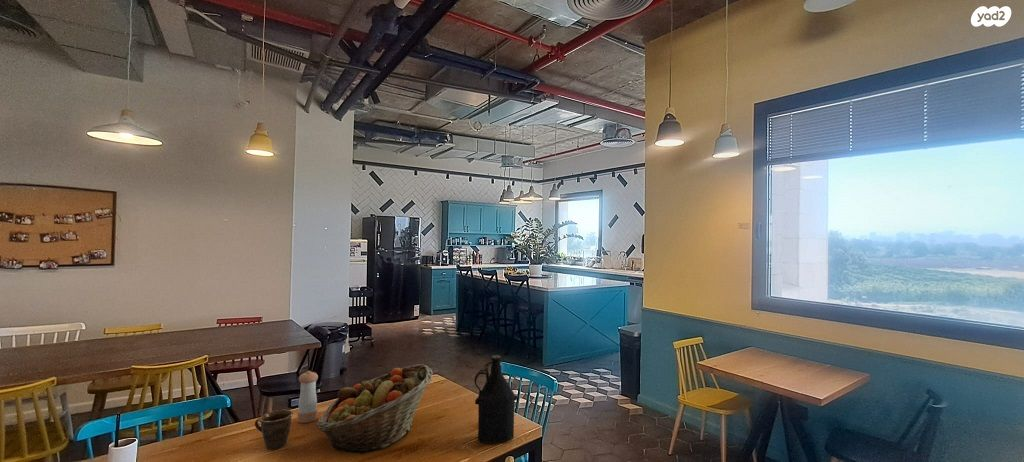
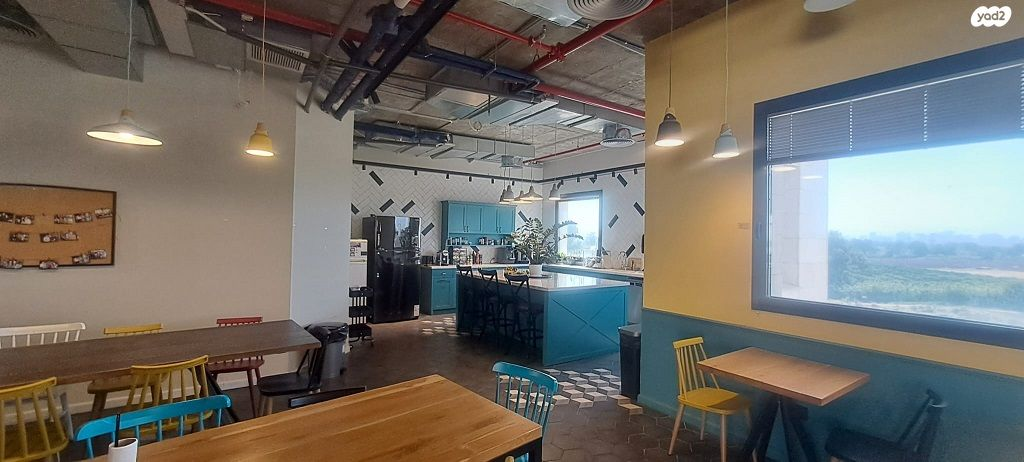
- mug [254,409,294,450]
- bottle [473,354,518,445]
- pepper shaker [296,370,319,424]
- fruit basket [316,363,434,455]
